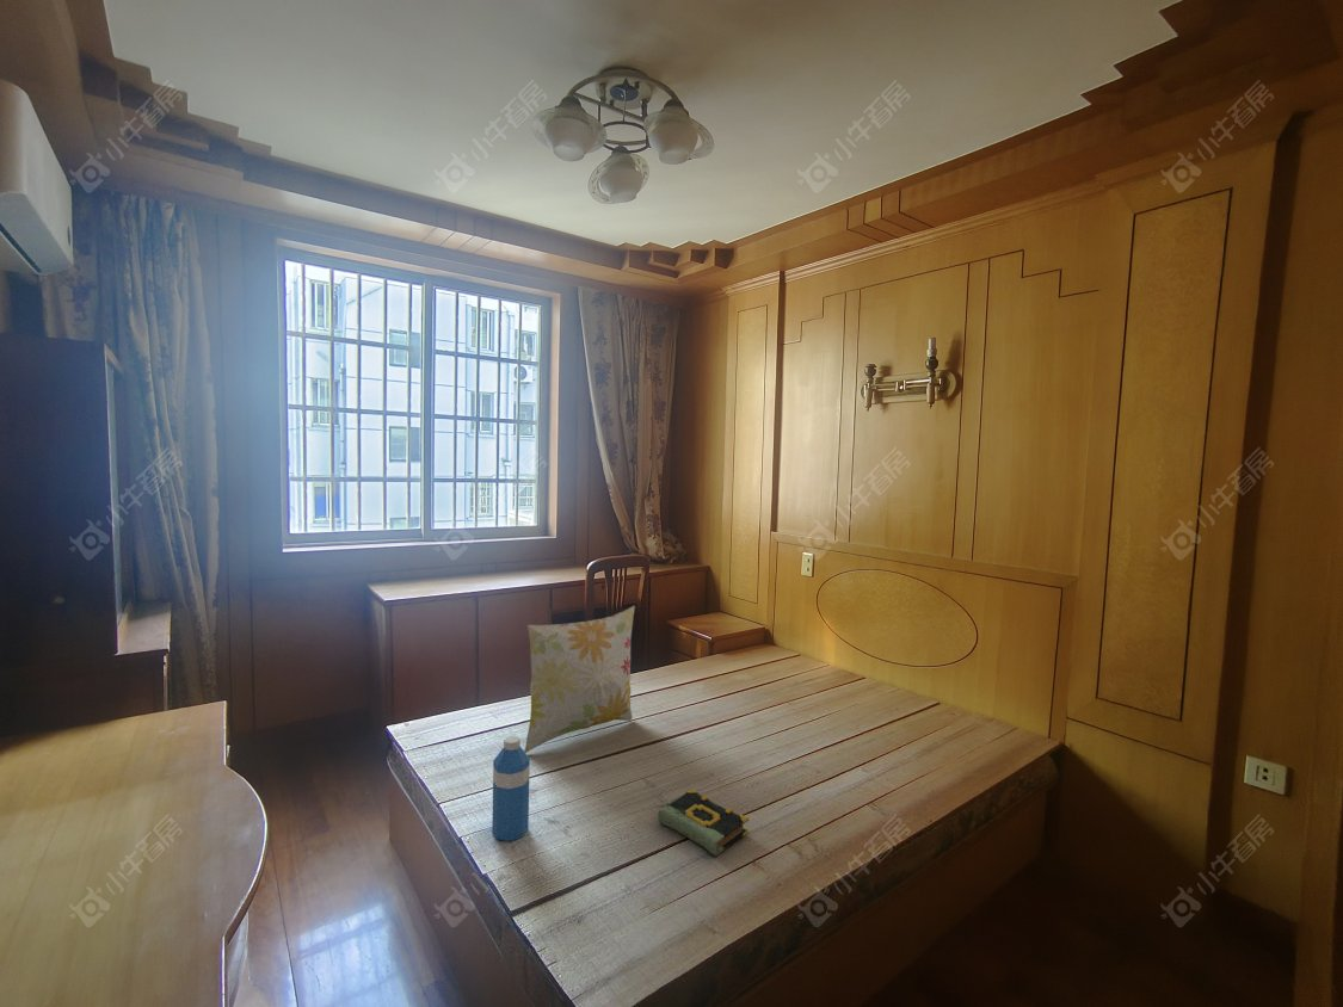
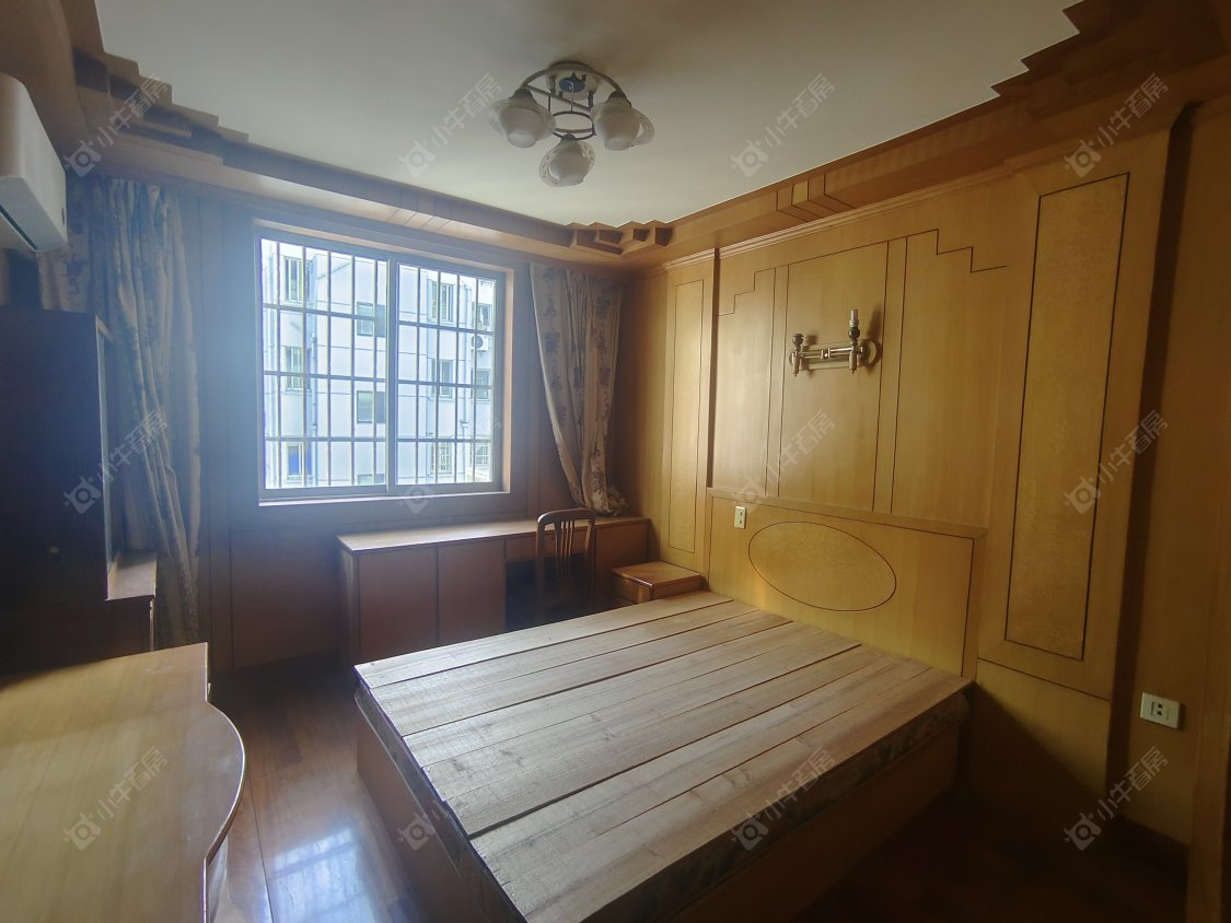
- book [658,787,750,858]
- decorative pillow [524,605,636,754]
- water bottle [491,735,531,842]
